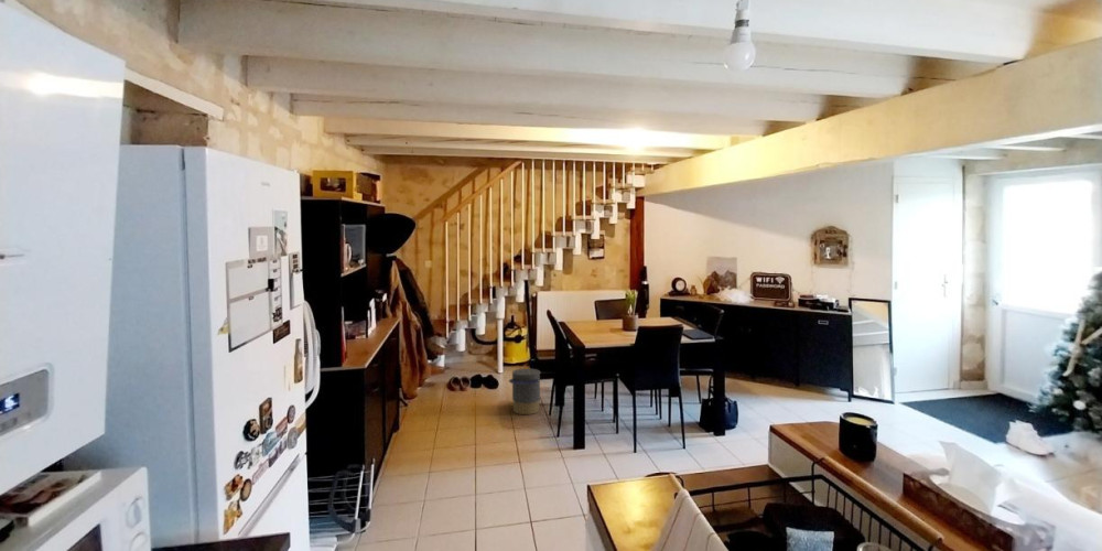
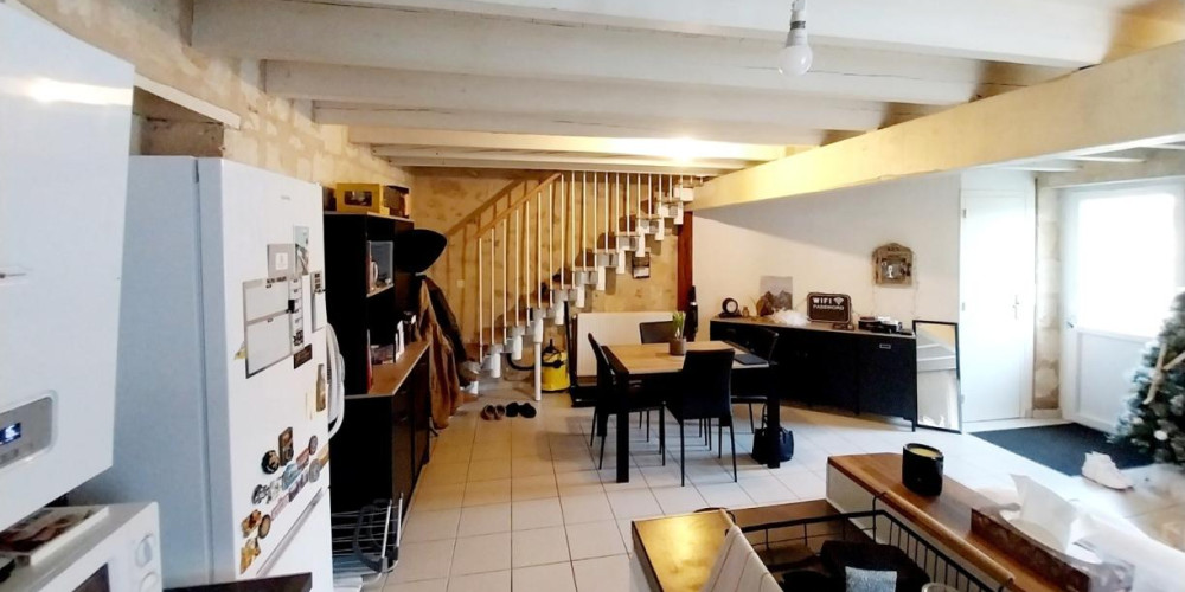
- trash can [508,367,541,415]
